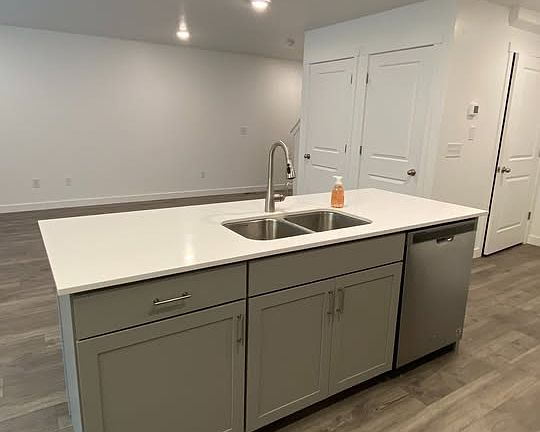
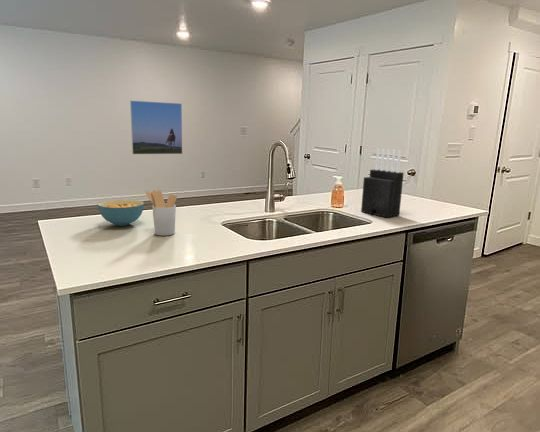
+ utensil holder [145,190,178,237]
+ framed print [129,100,183,155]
+ cereal bowl [97,199,145,227]
+ knife block [360,147,405,219]
